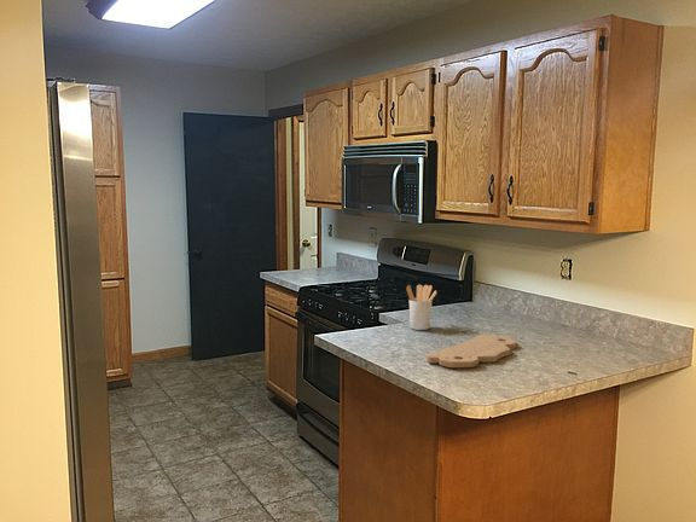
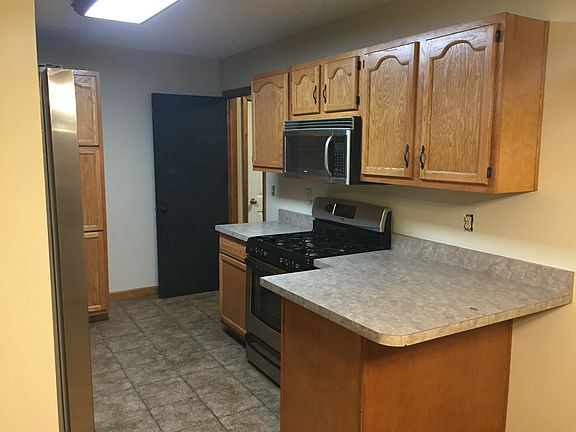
- cutting board [425,332,518,369]
- utensil holder [405,284,437,331]
